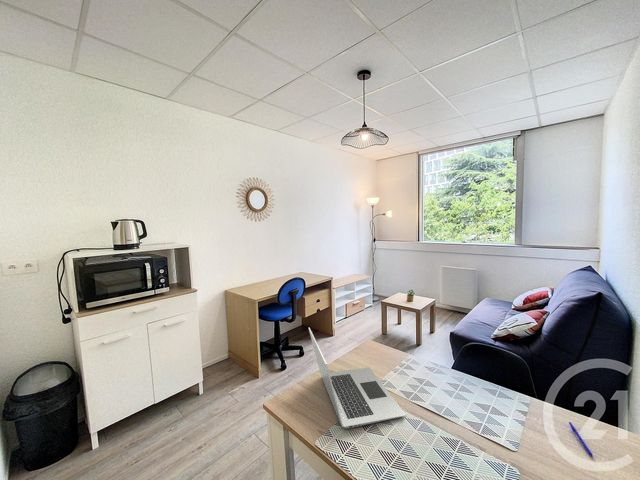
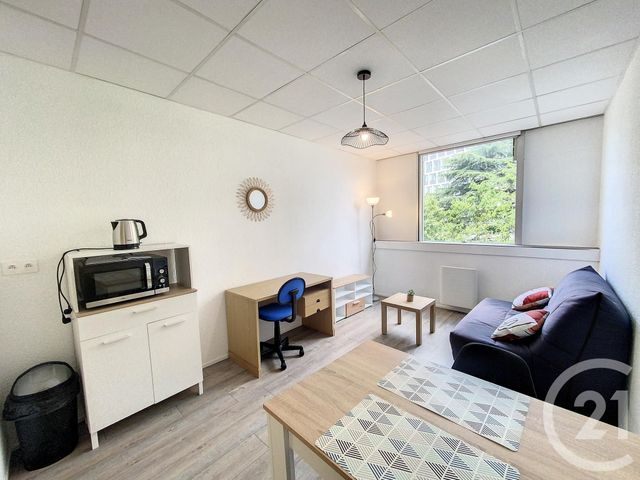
- pen [568,421,594,458]
- laptop [308,327,407,429]
